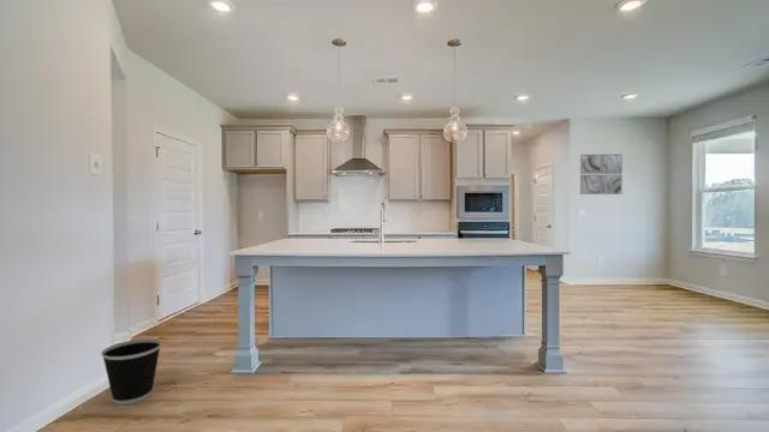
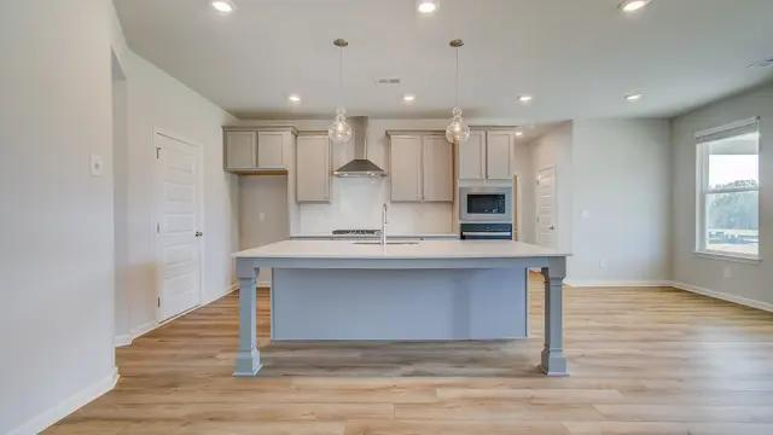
- wall art [579,154,624,196]
- wastebasket [100,338,162,406]
